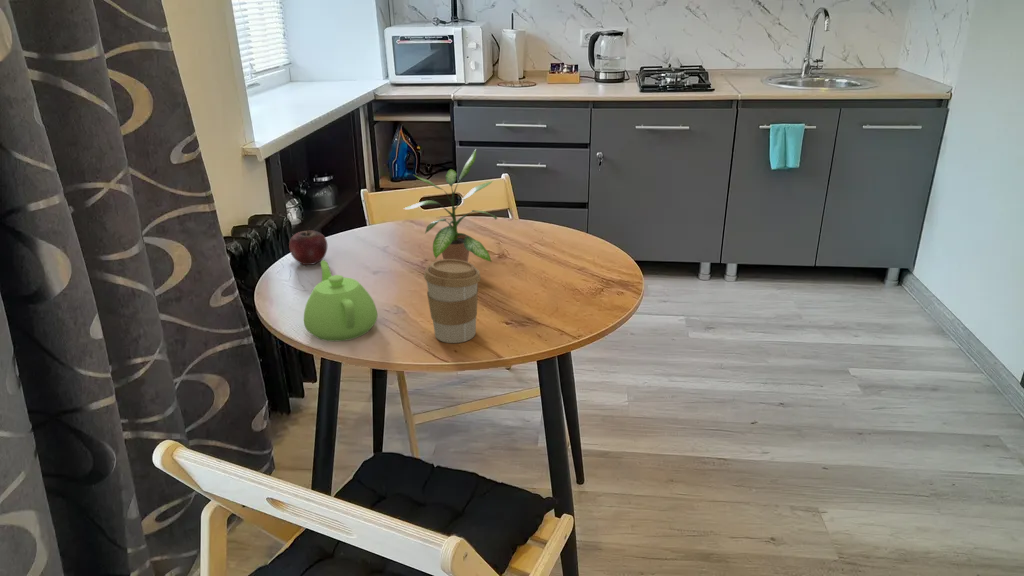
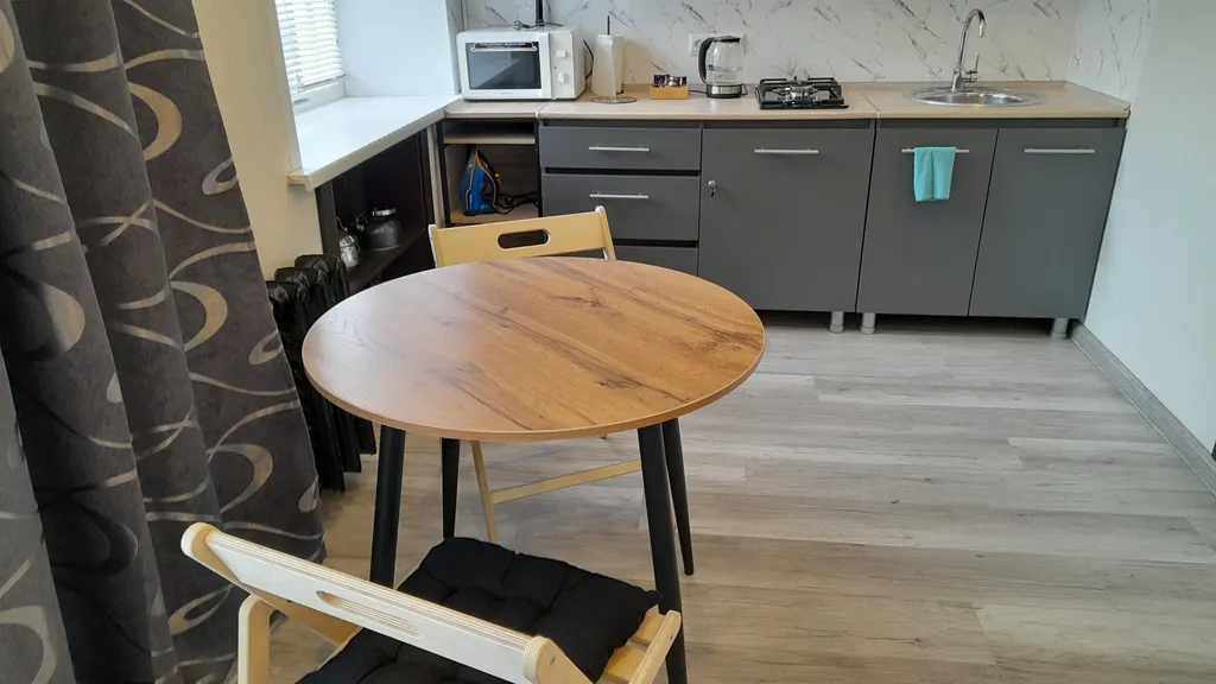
- apple [288,227,328,266]
- teapot [303,259,378,343]
- potted plant [403,148,498,263]
- coffee cup [423,259,482,344]
